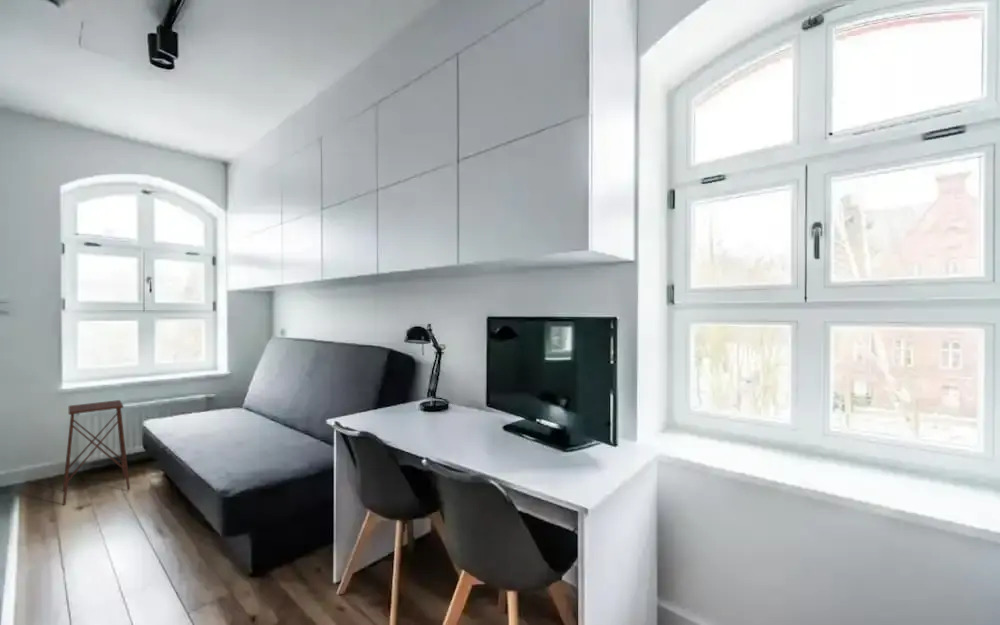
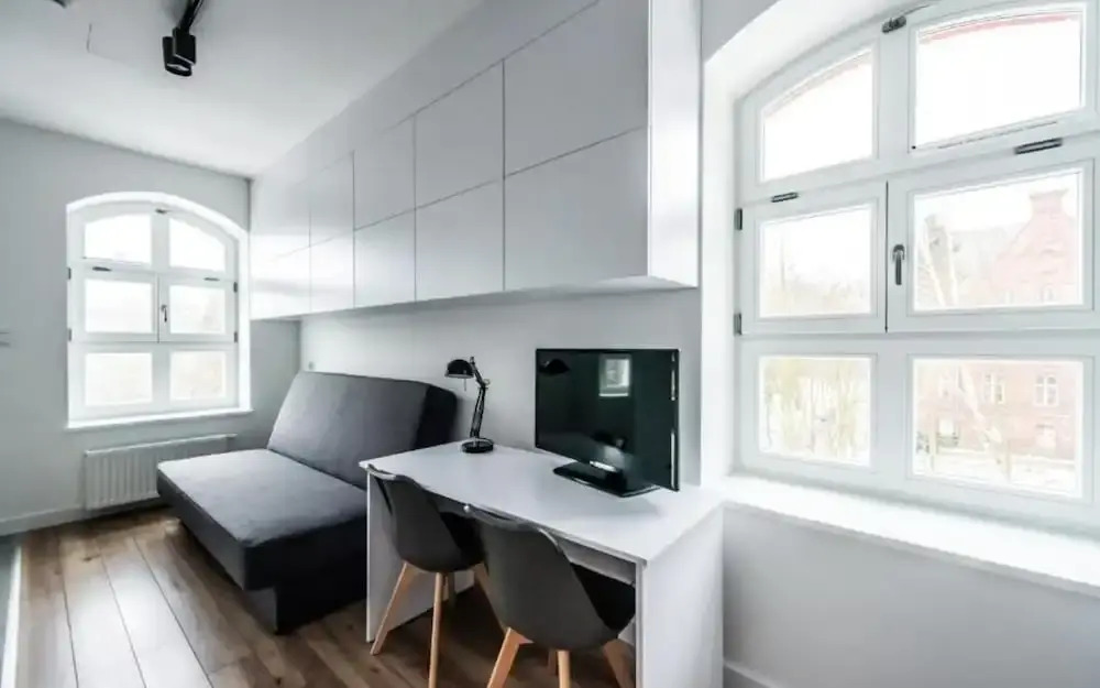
- side table [61,399,131,506]
